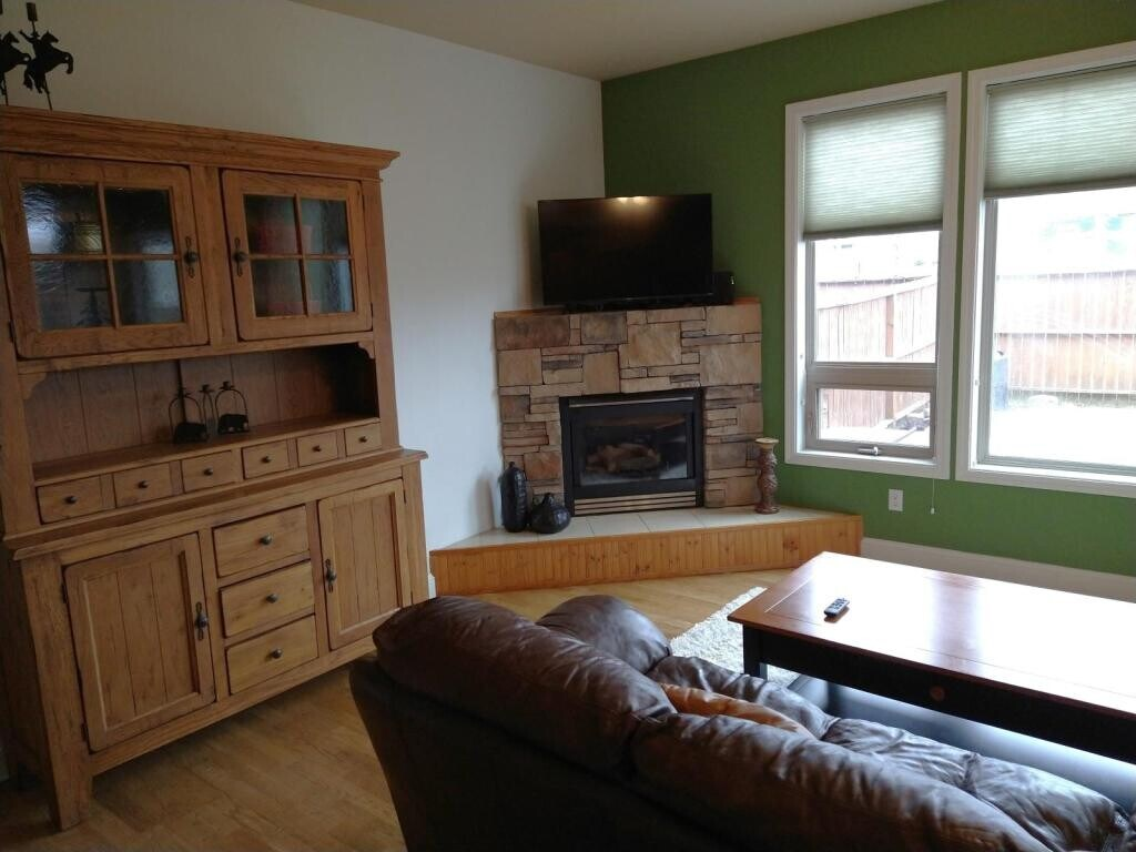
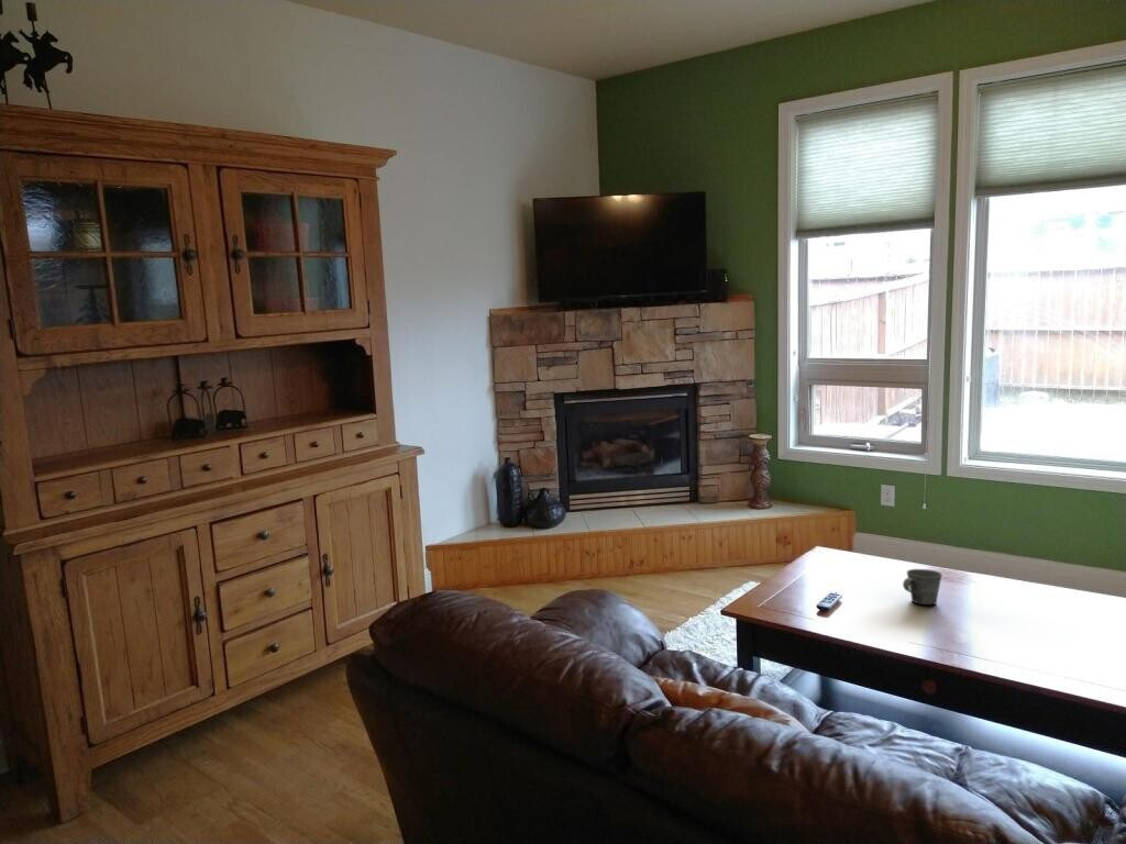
+ mug [902,568,943,606]
